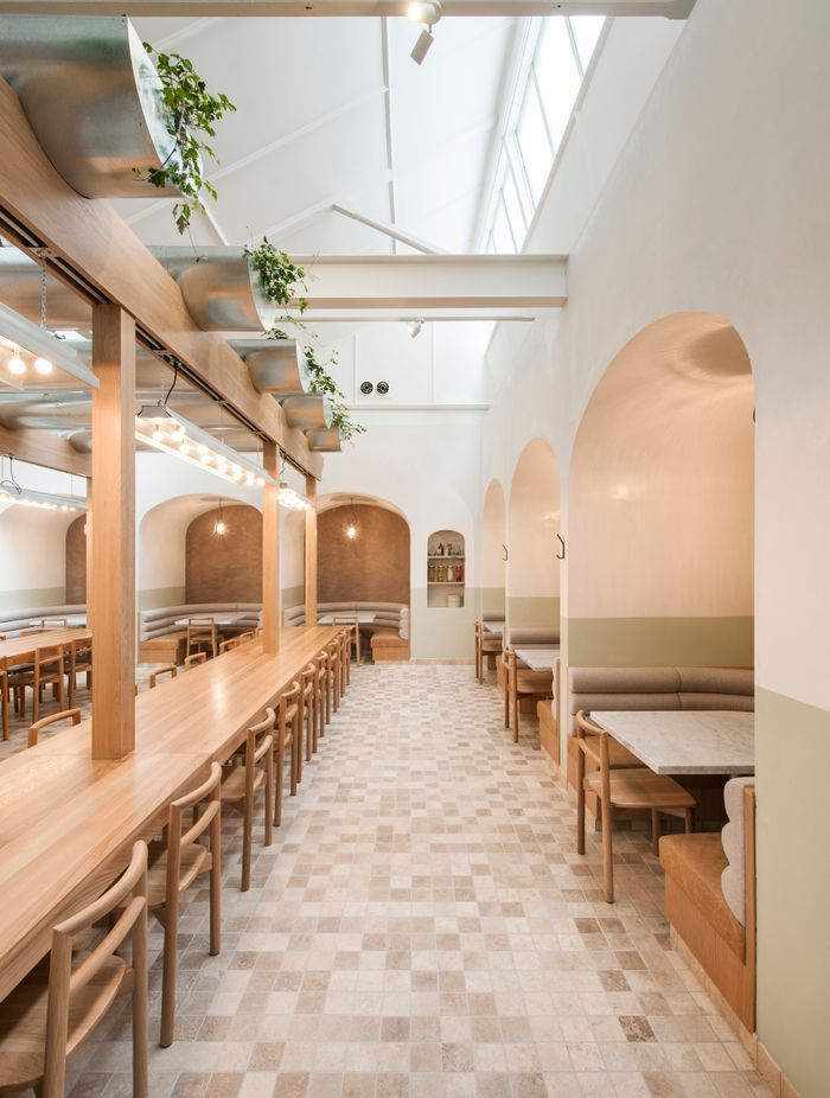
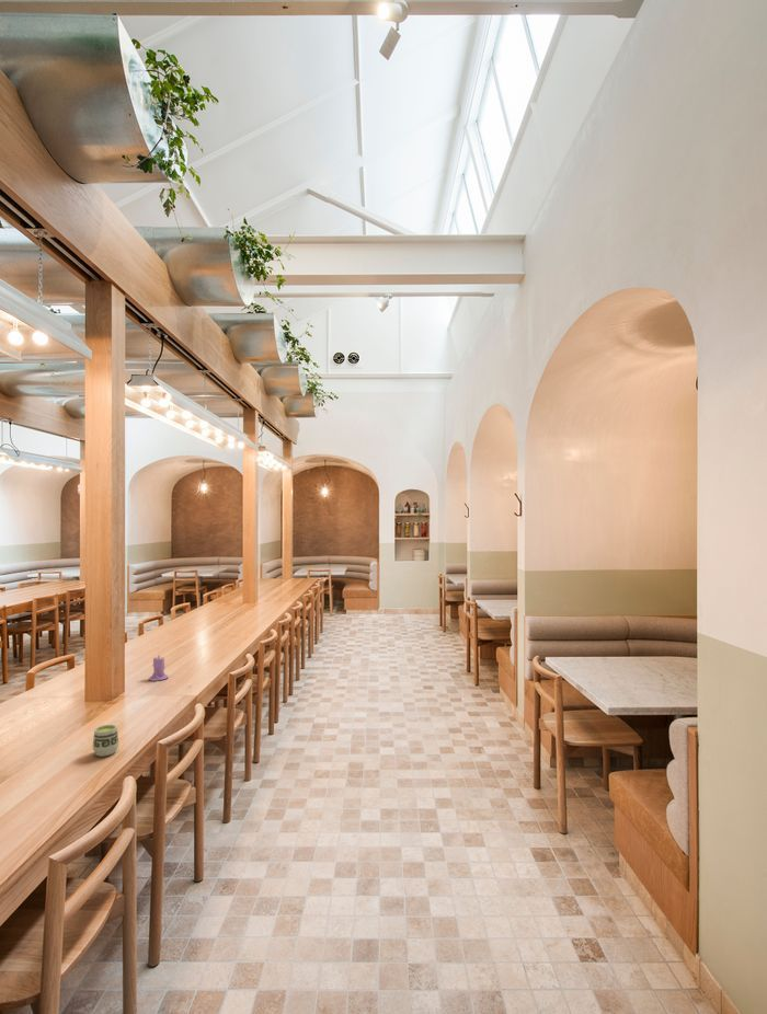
+ cup [92,724,119,758]
+ candle [148,655,170,682]
